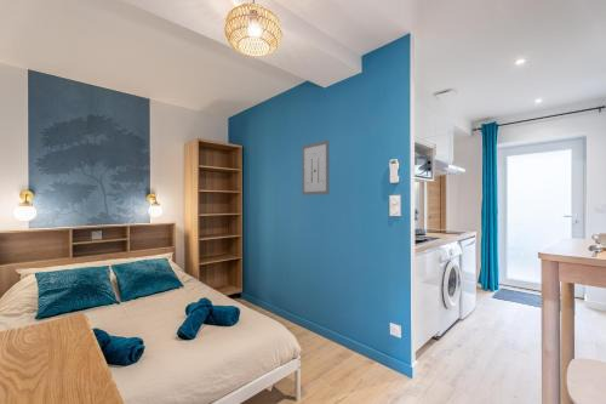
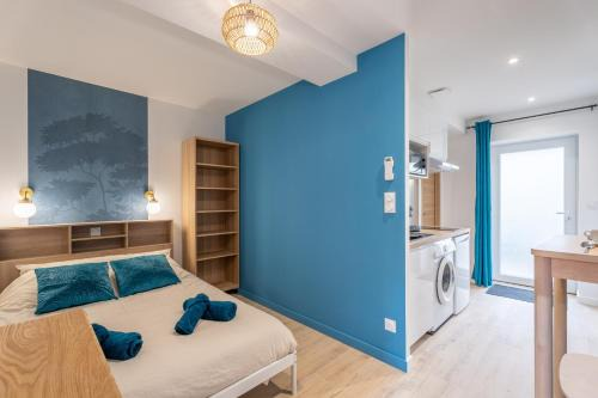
- wall art [301,140,330,197]
